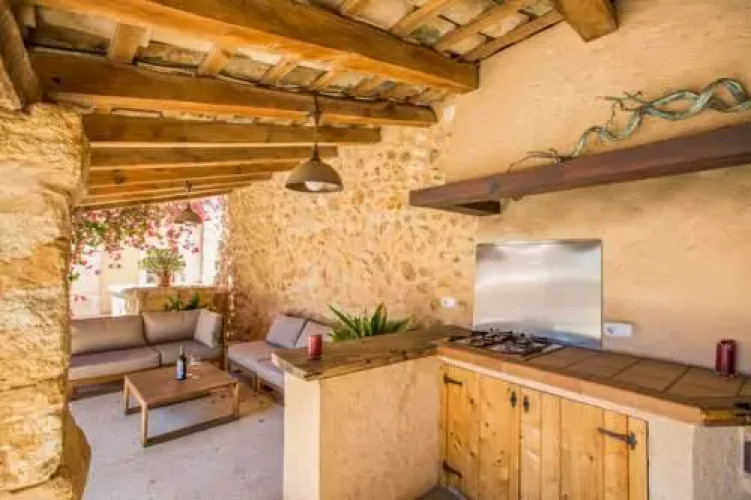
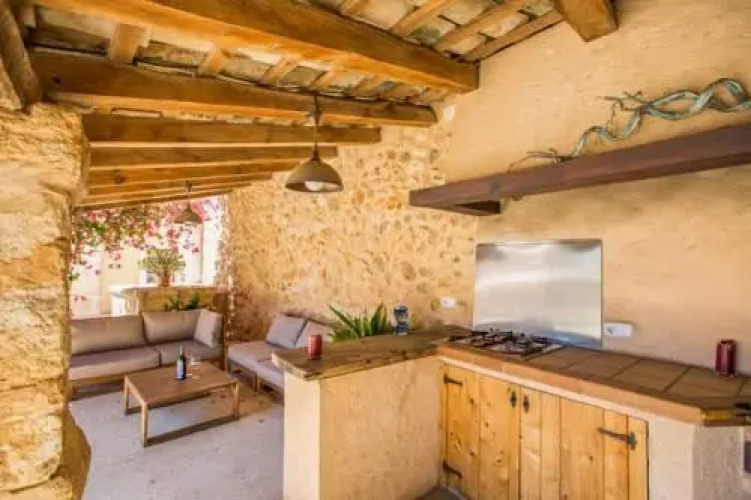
+ teapot [388,300,413,336]
